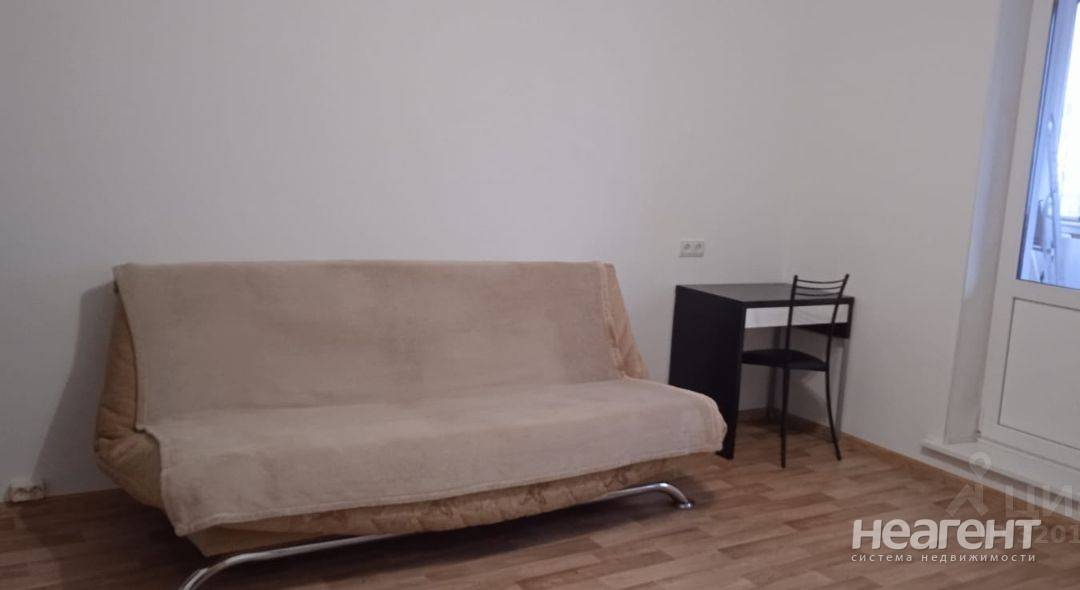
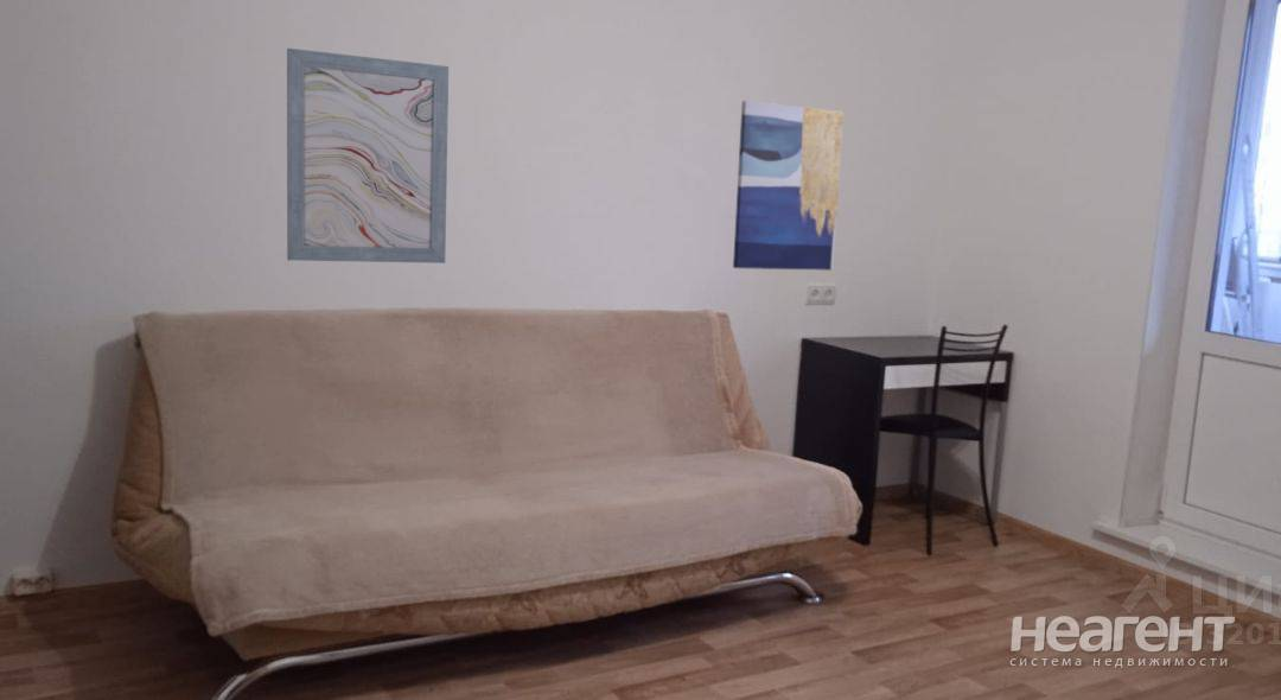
+ wall art [286,47,450,265]
+ wall art [732,100,845,272]
